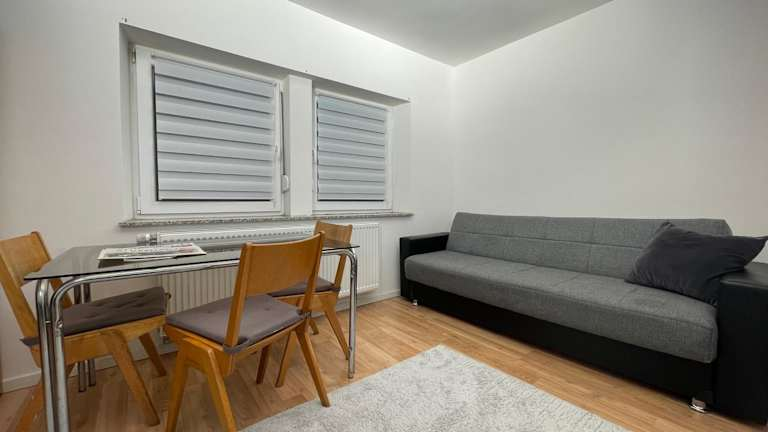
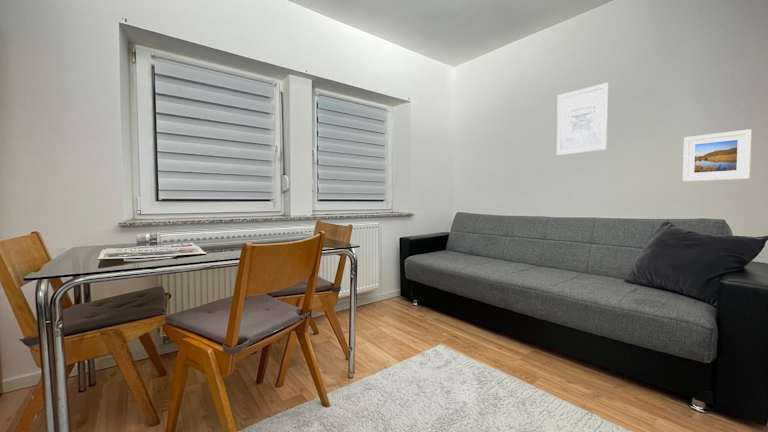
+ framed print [682,128,753,182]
+ wall art [556,82,609,156]
